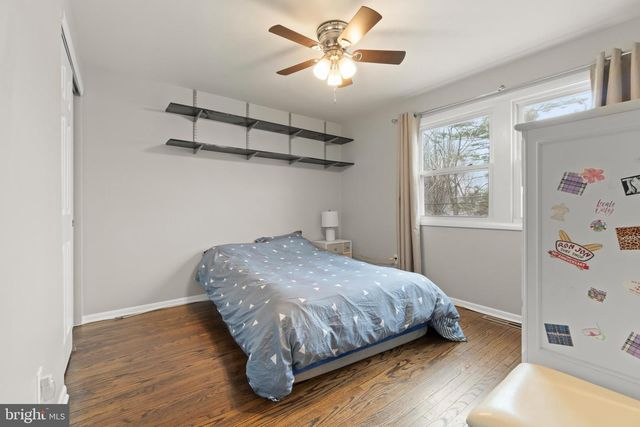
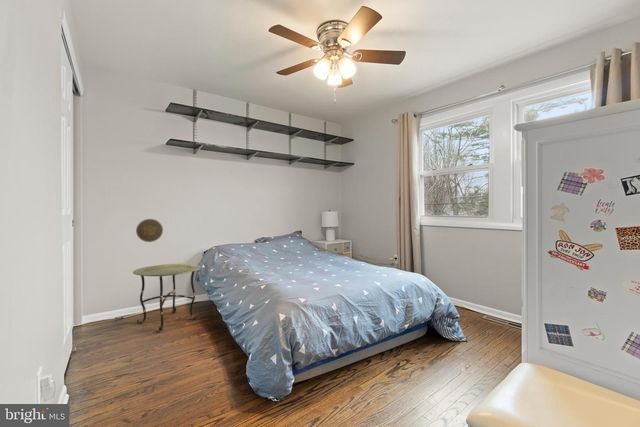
+ decorative plate [135,218,164,243]
+ side table [132,263,201,333]
